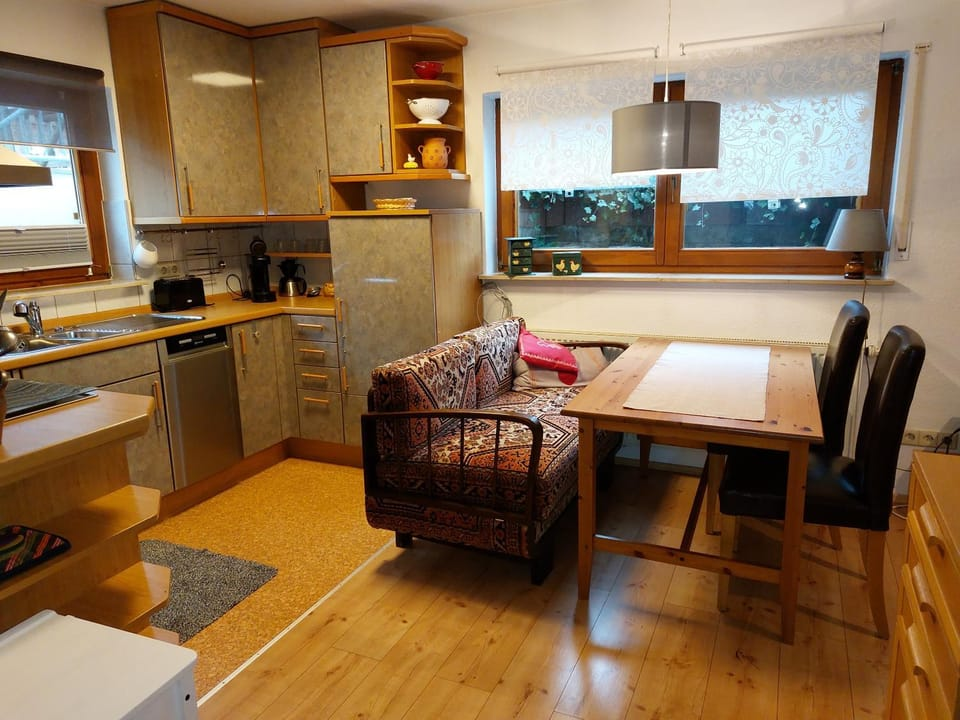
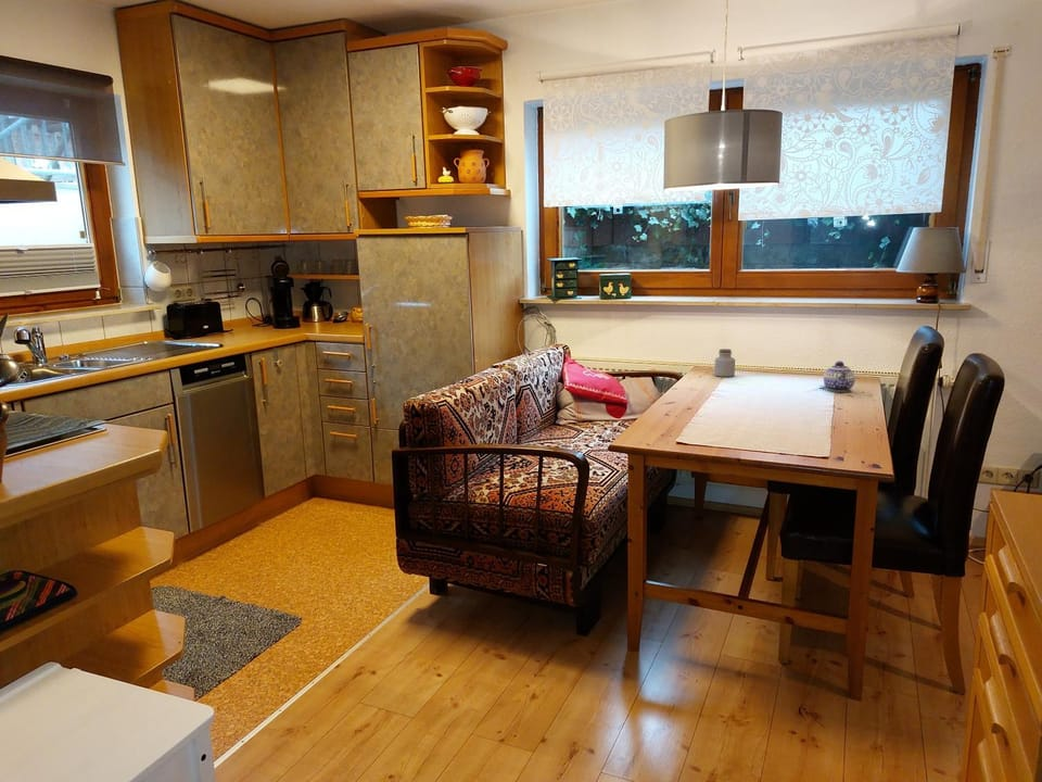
+ jar [713,348,736,378]
+ teapot [823,361,856,393]
